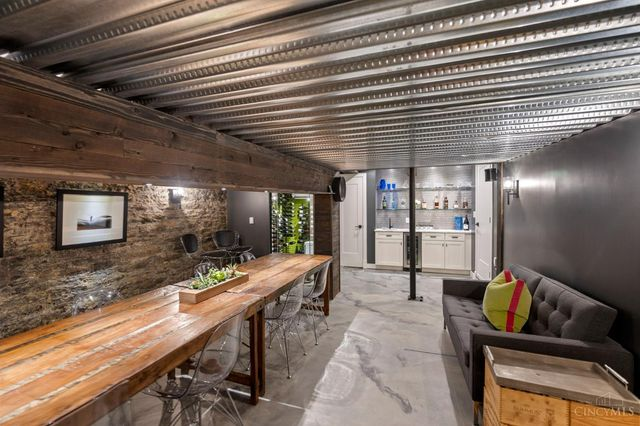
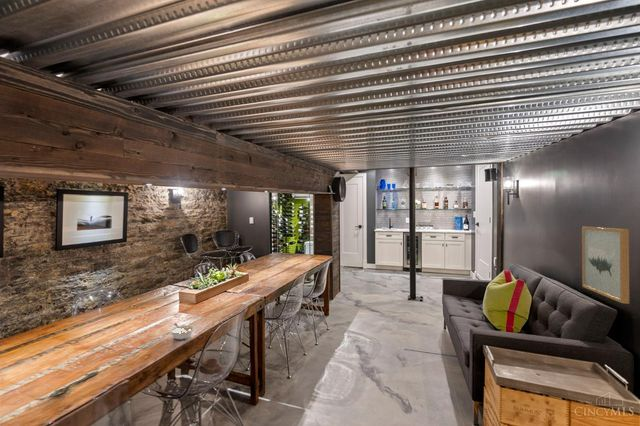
+ legume [169,322,196,341]
+ spoon [49,370,100,398]
+ wall art [581,226,630,305]
